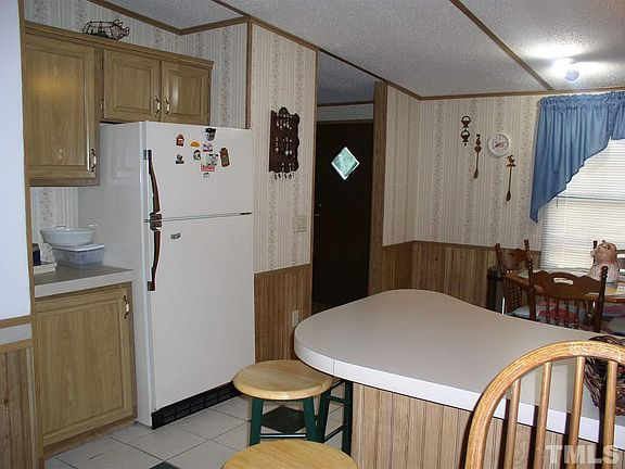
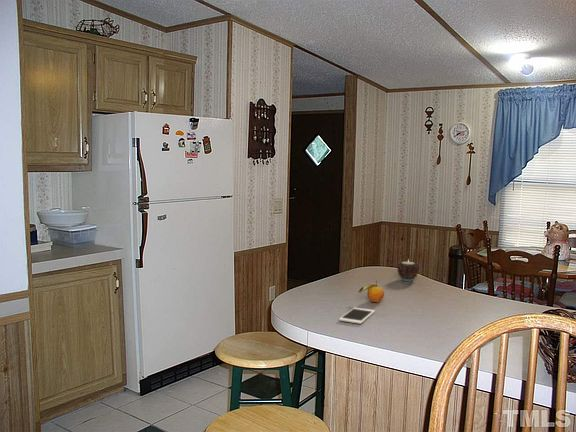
+ fruit [357,280,385,303]
+ cell phone [338,306,376,325]
+ candle [395,258,421,282]
